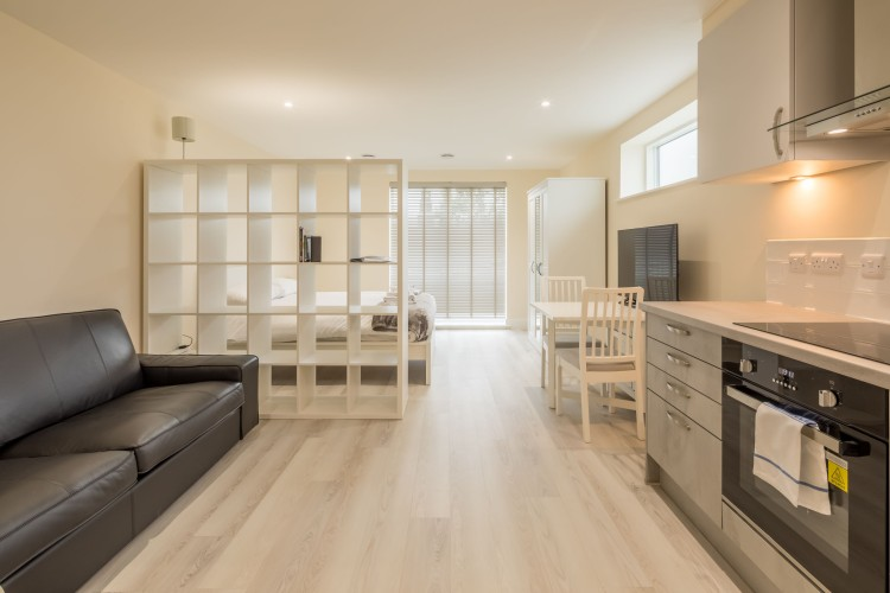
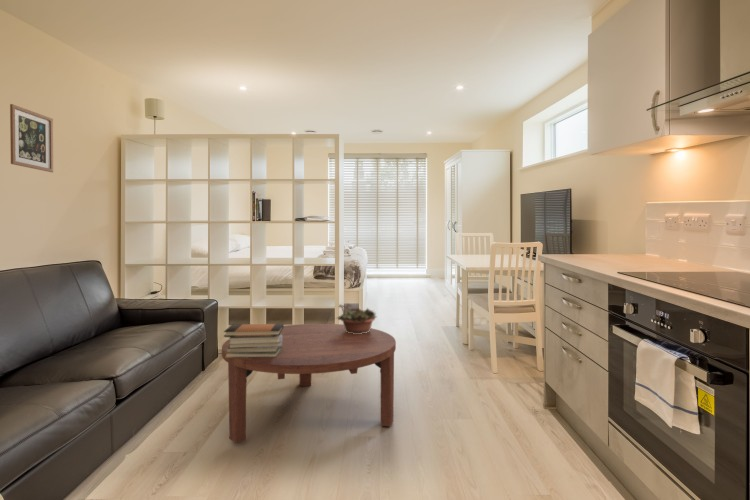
+ wall art [9,103,54,173]
+ book stack [223,323,284,358]
+ coffee table [221,323,397,444]
+ succulent planter [332,303,377,334]
